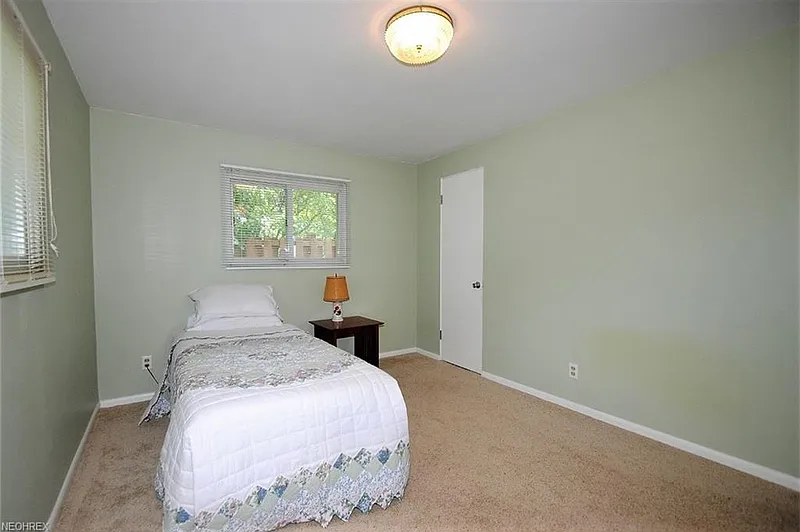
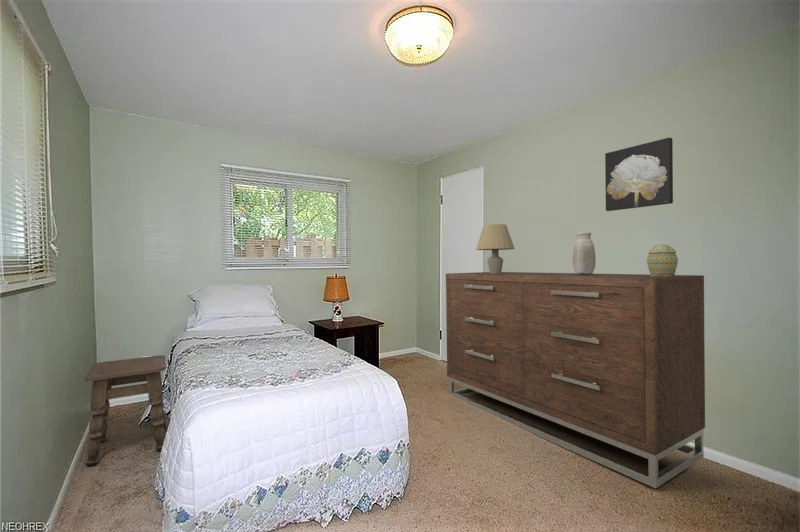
+ vase [571,231,597,275]
+ wall art [604,136,674,212]
+ table lamp [475,223,515,273]
+ decorative box [646,244,679,277]
+ side table [83,354,168,468]
+ dresser [445,271,706,489]
